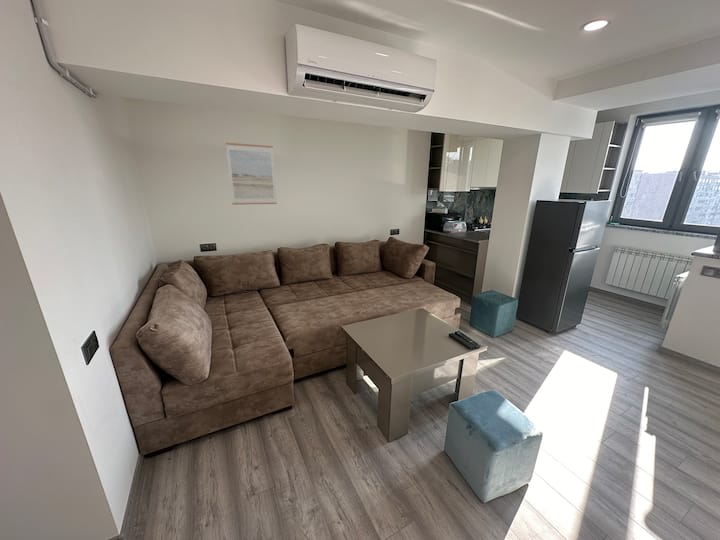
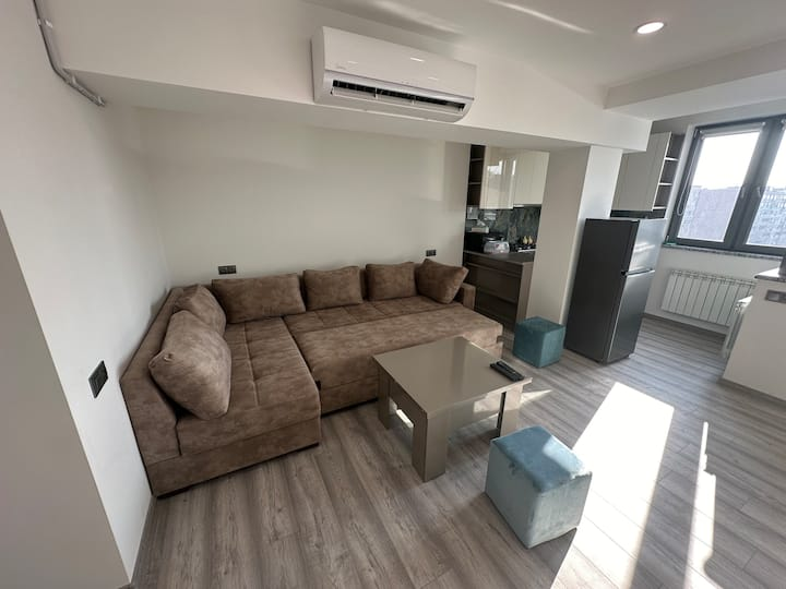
- wall art [225,142,278,206]
